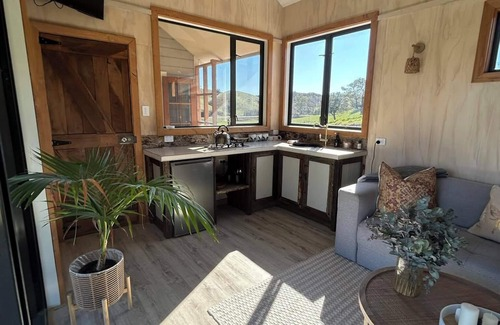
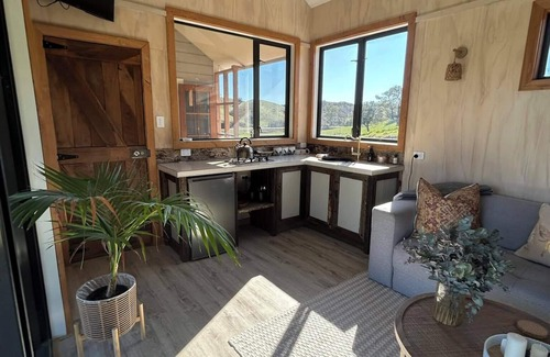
+ coaster [516,319,549,339]
